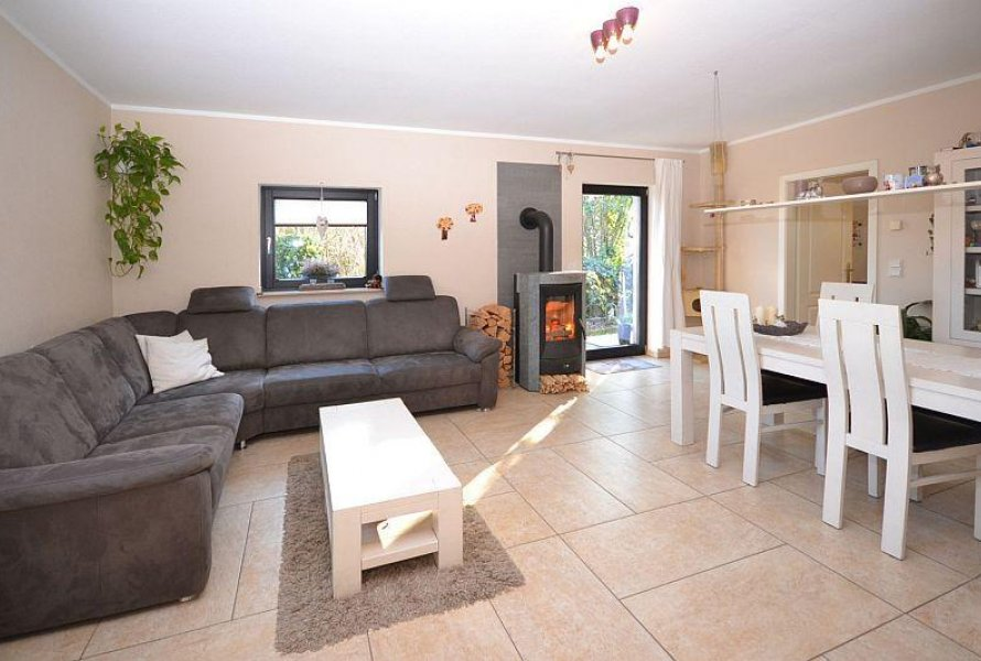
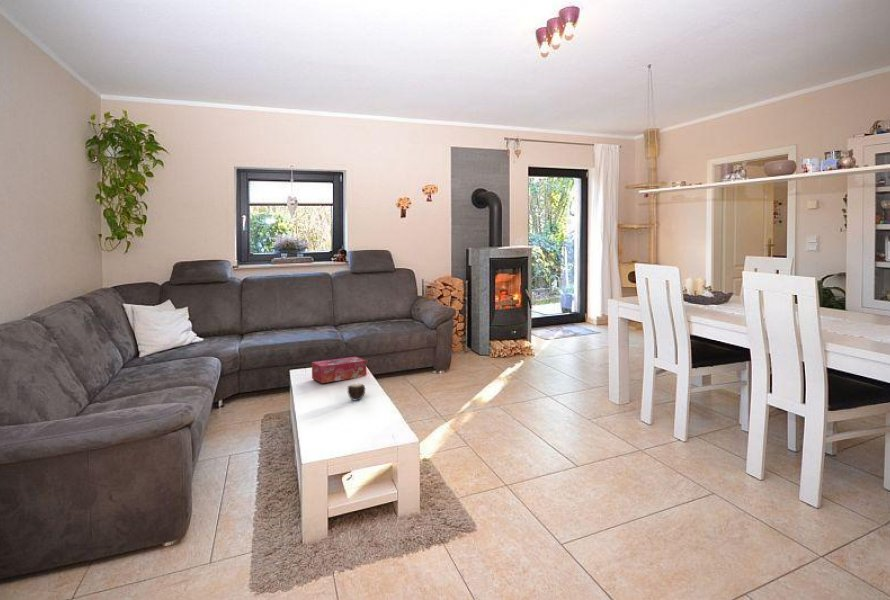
+ candle [346,381,366,402]
+ tissue box [311,356,367,384]
